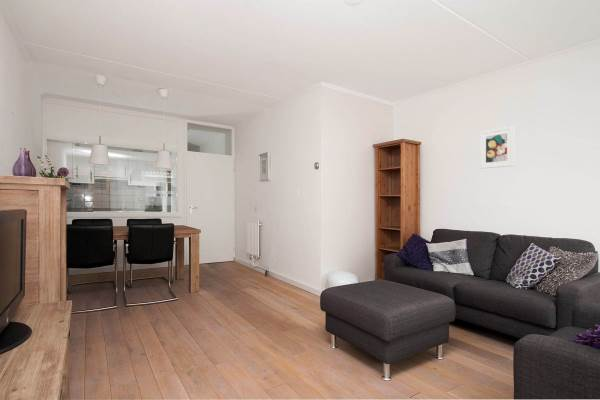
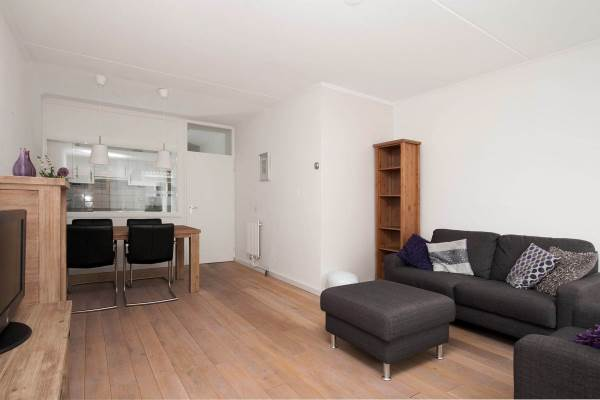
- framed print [479,125,515,170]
